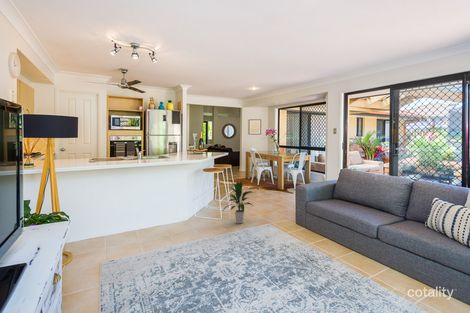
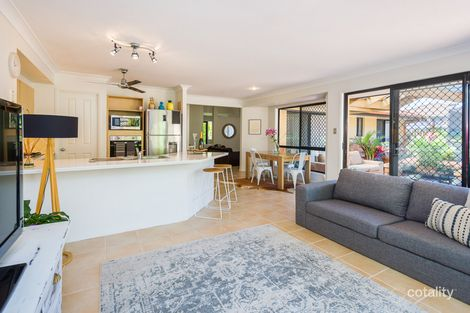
- indoor plant [222,180,256,224]
